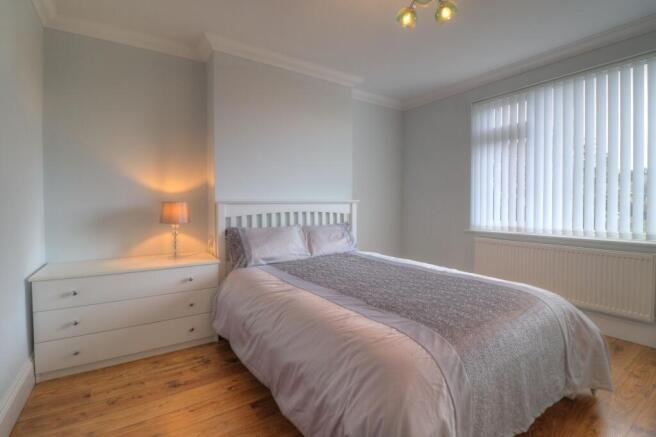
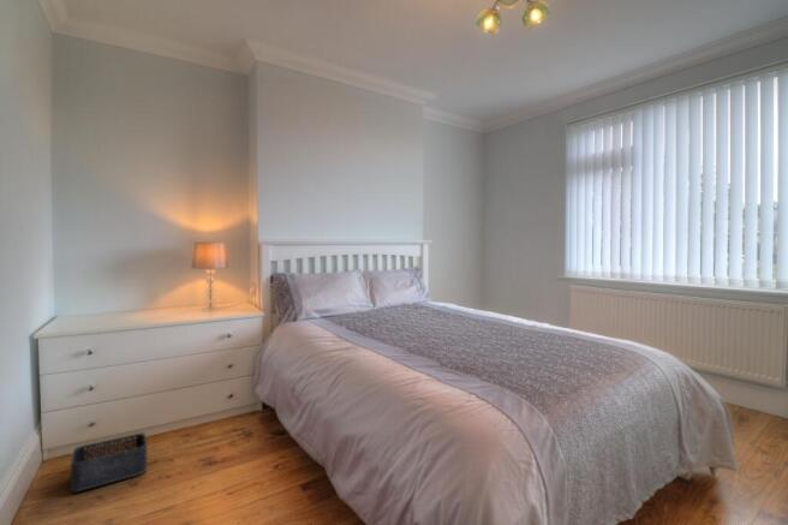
+ storage bin [70,432,148,493]
